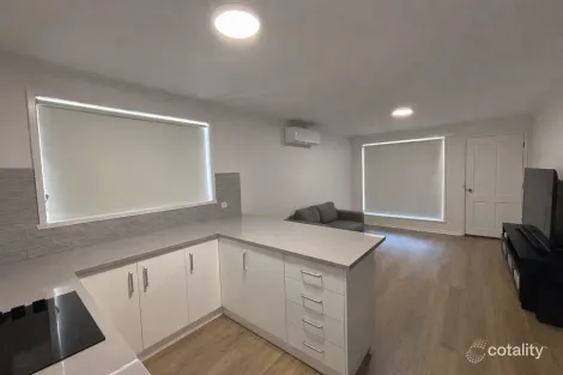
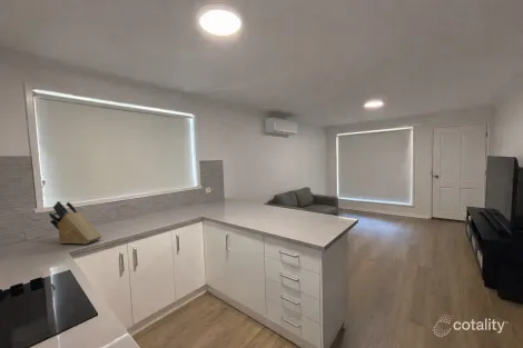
+ knife block [48,200,102,246]
